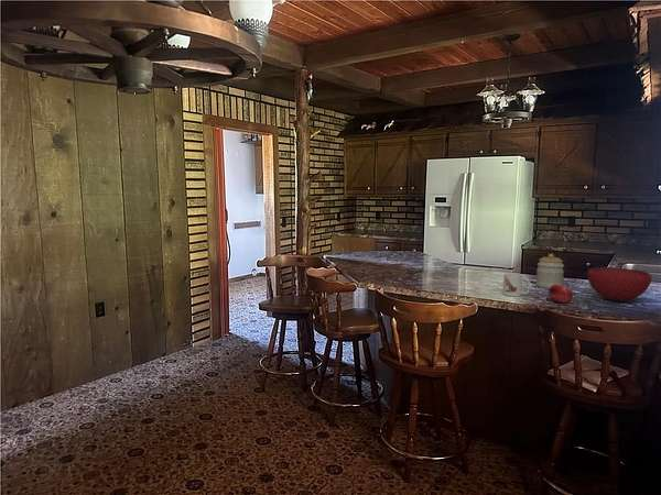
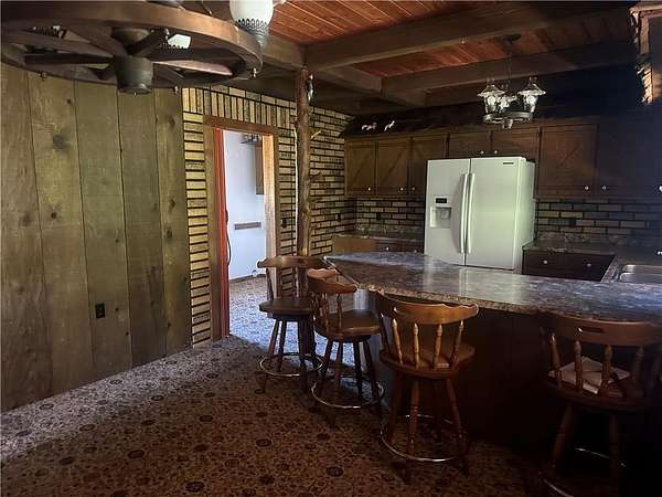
- mug [502,272,531,298]
- fruit [548,285,574,305]
- jar [535,253,565,289]
- bowl [586,266,652,302]
